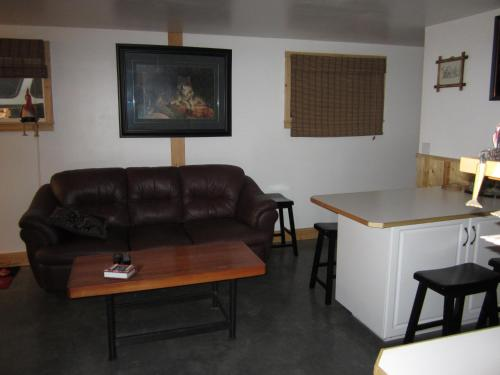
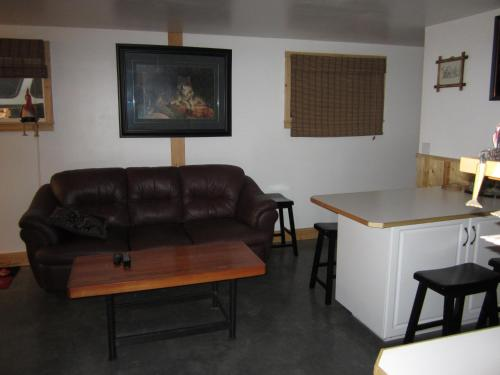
- book [101,263,138,281]
